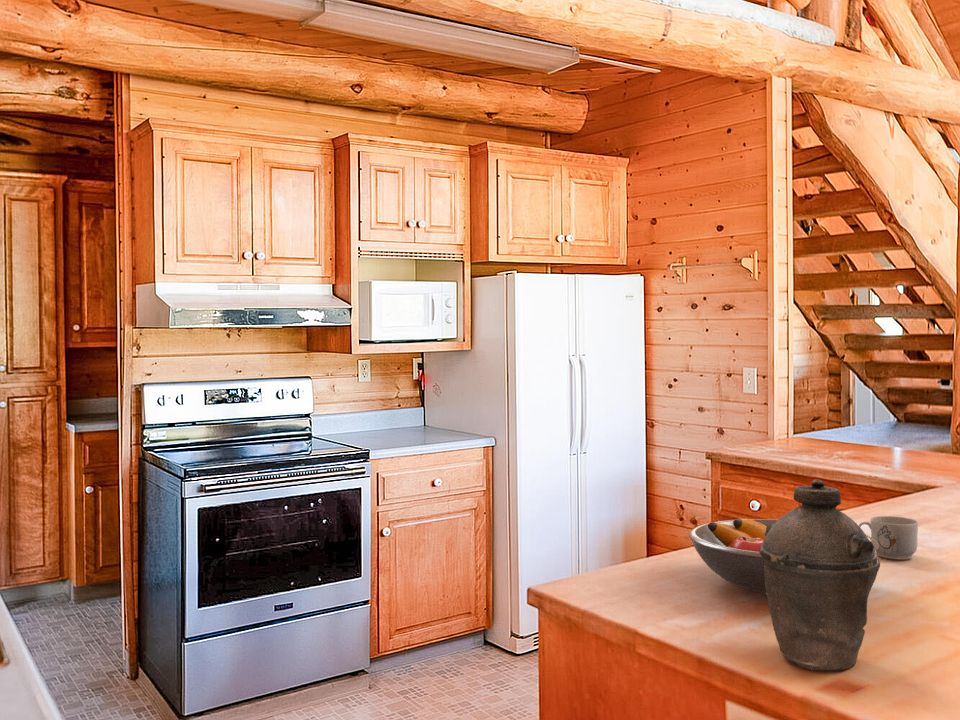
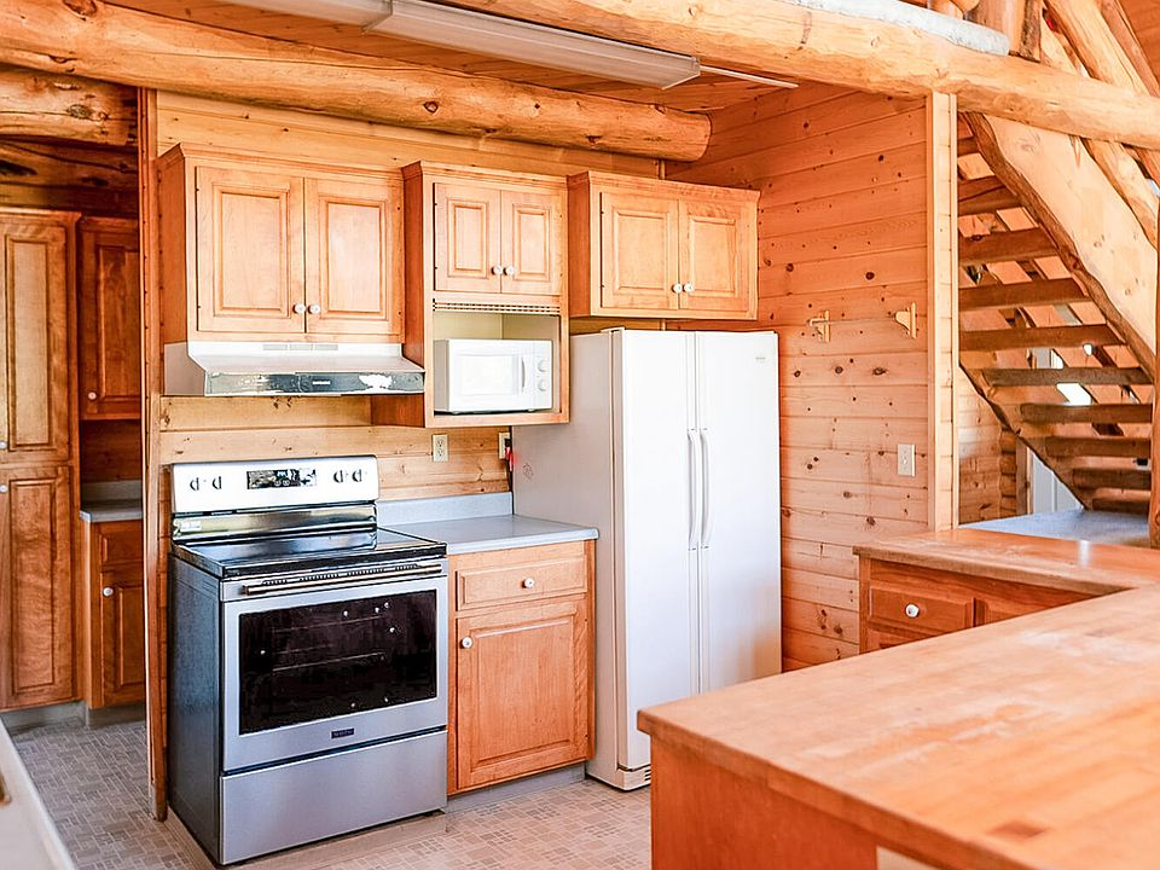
- fruit bowl [688,518,878,595]
- mug [858,515,919,561]
- kettle [759,478,881,672]
